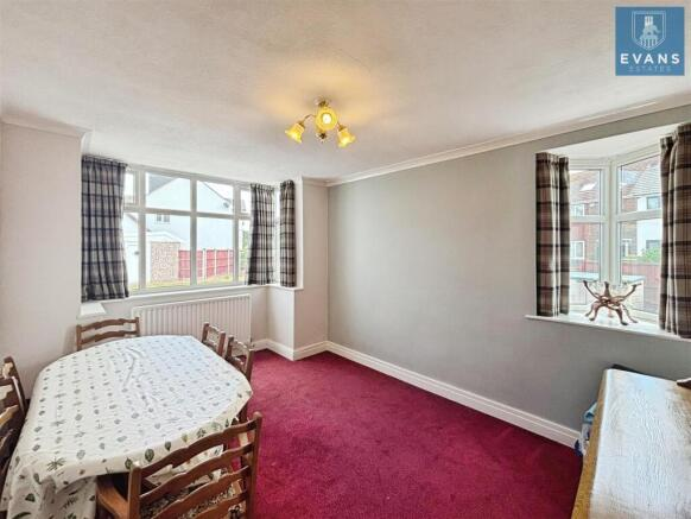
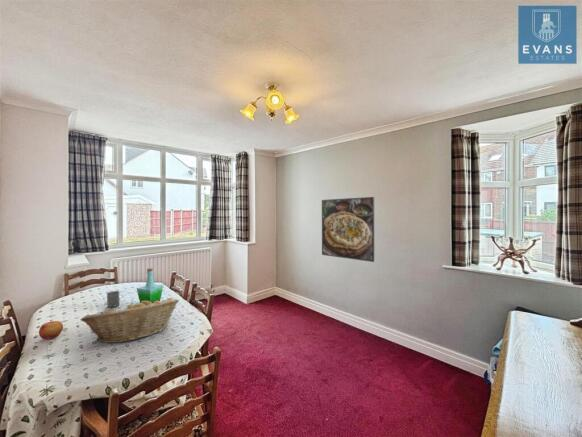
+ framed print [321,196,375,263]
+ bottle [136,267,164,304]
+ fruit basket [80,297,180,344]
+ mug [106,290,127,308]
+ apple [38,319,64,340]
